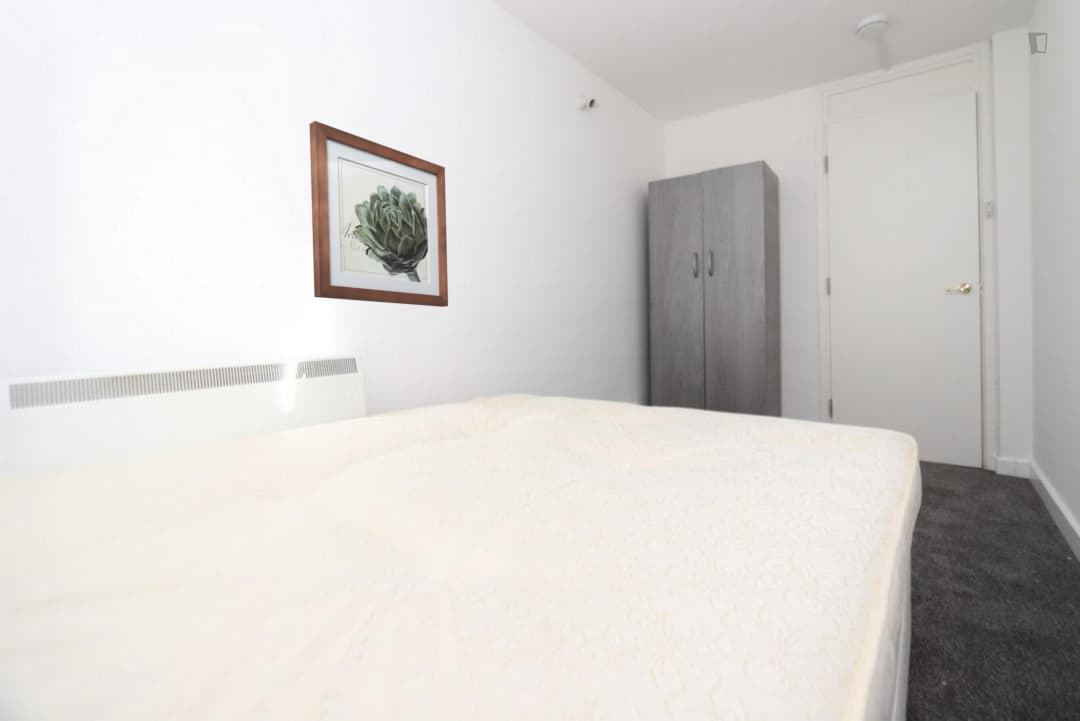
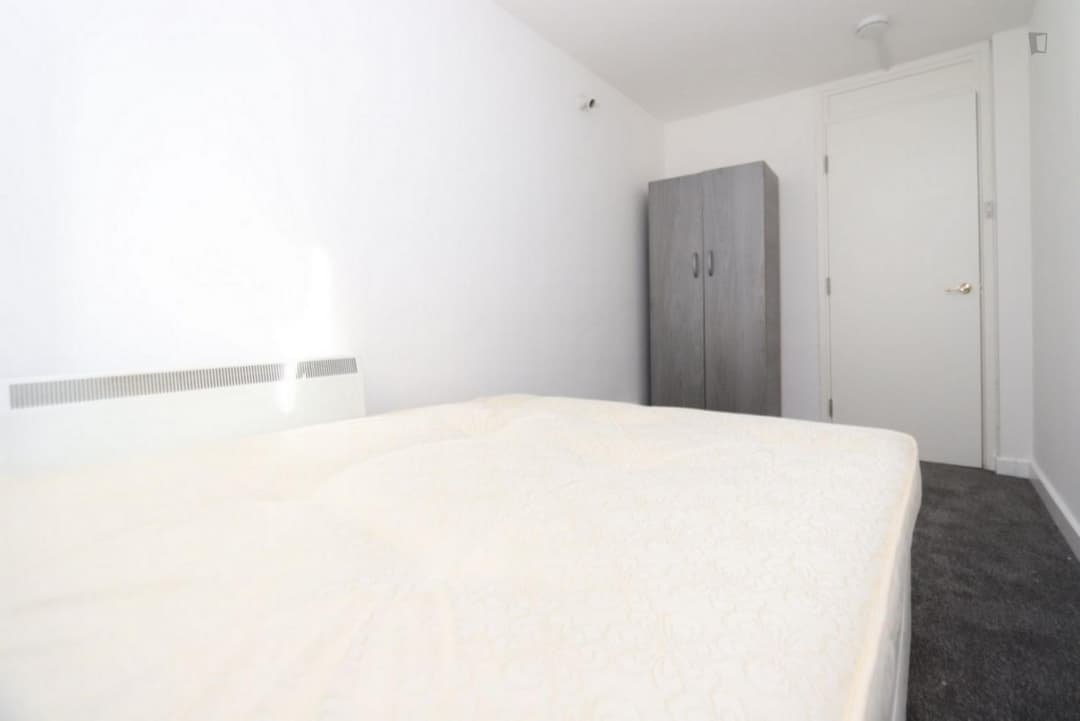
- wall art [309,120,449,308]
